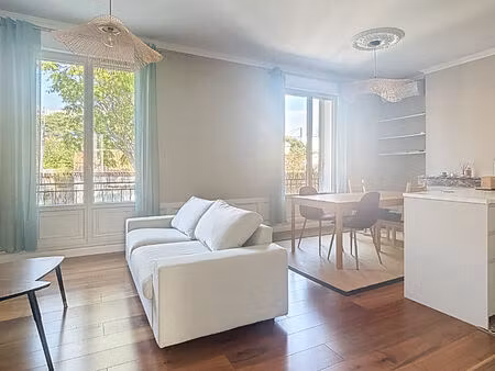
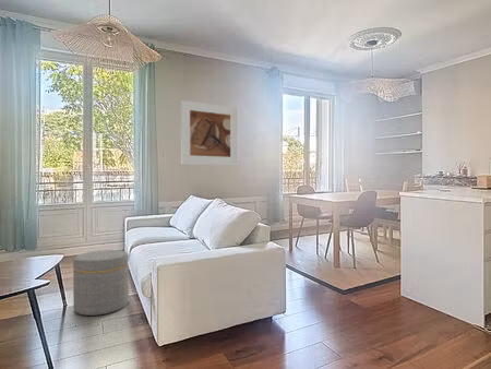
+ ottoman [72,249,130,317]
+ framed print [180,99,239,167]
